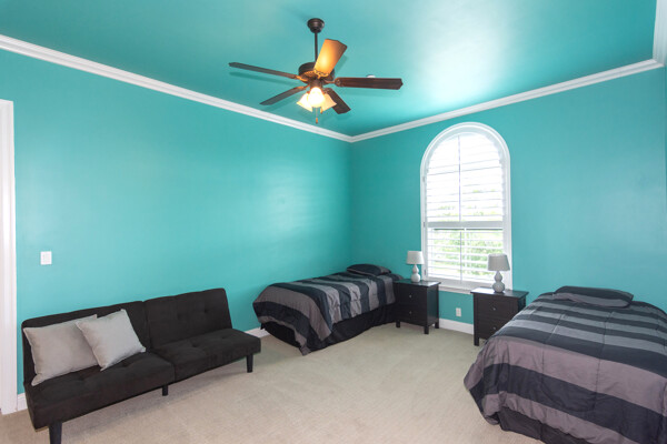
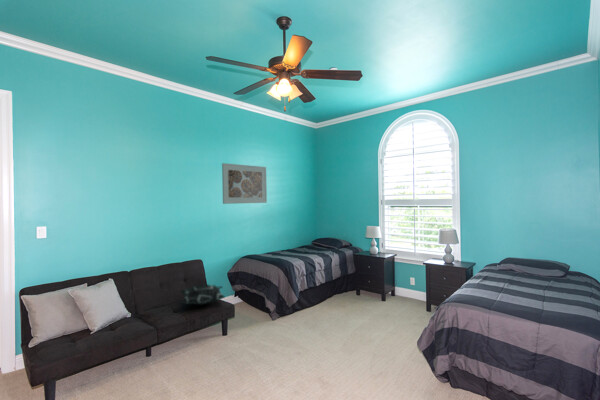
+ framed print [221,162,268,205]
+ decorative pillow [180,283,226,306]
